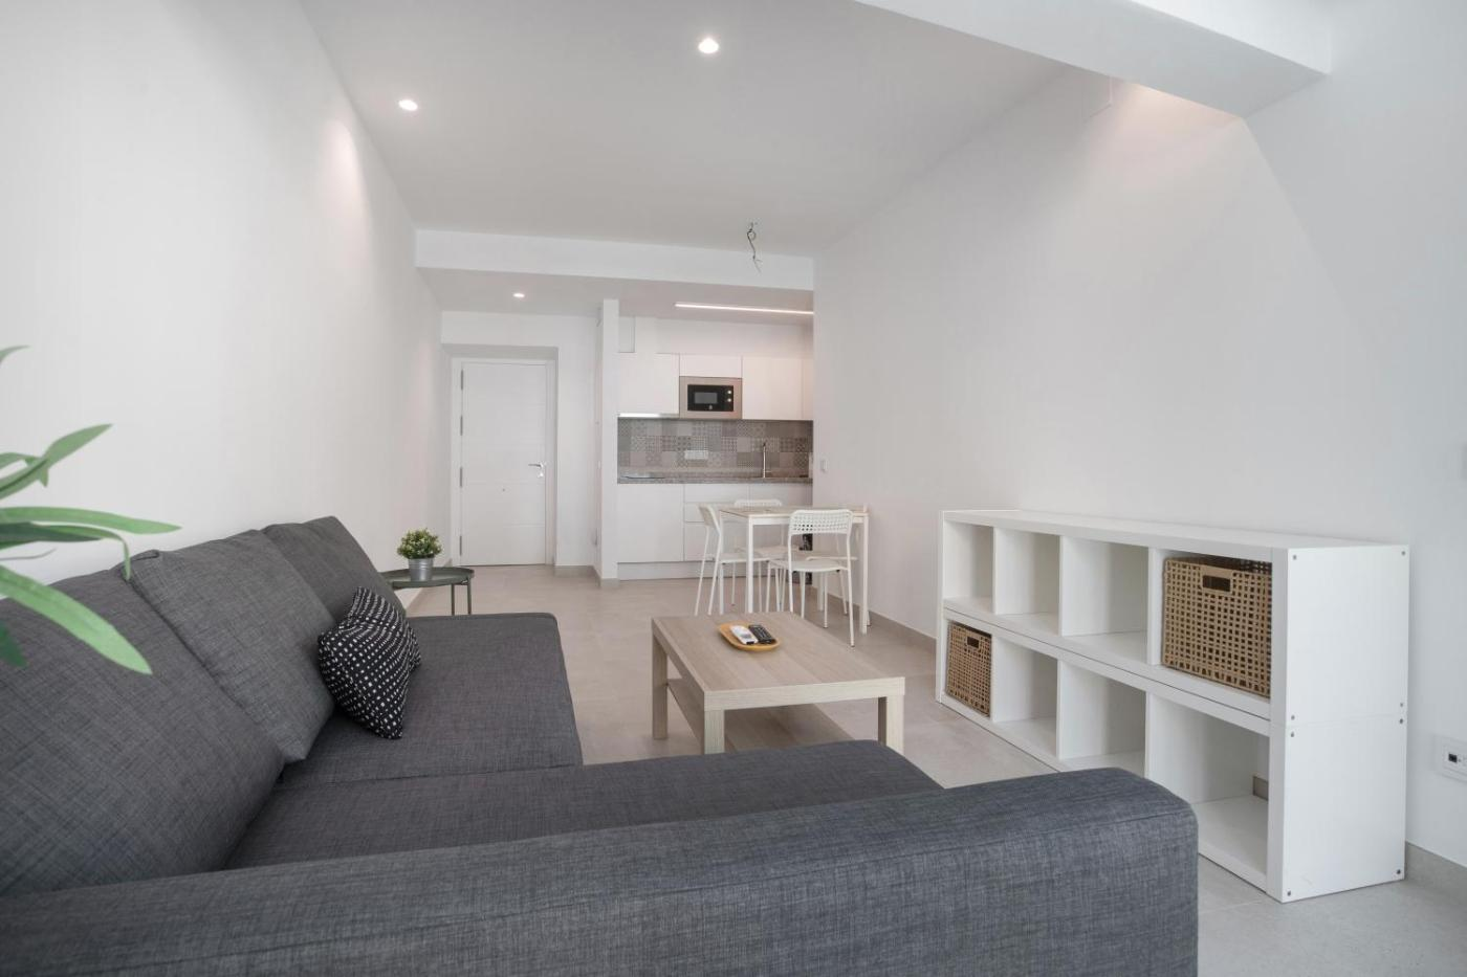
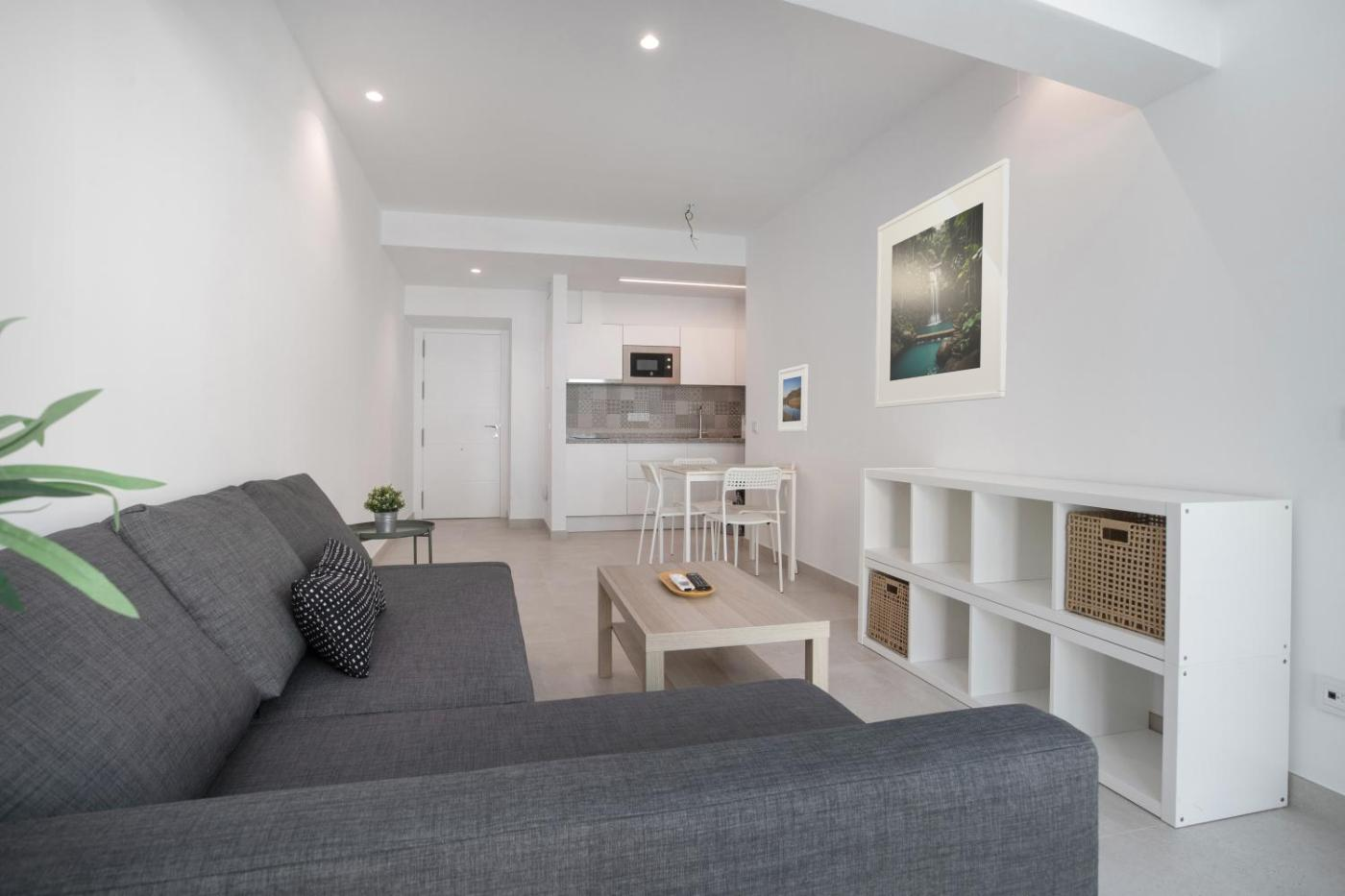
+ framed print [777,363,810,433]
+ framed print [874,157,1011,409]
